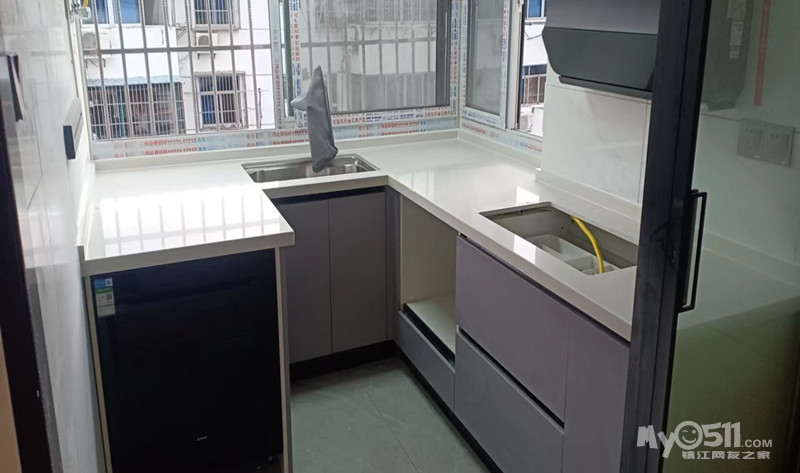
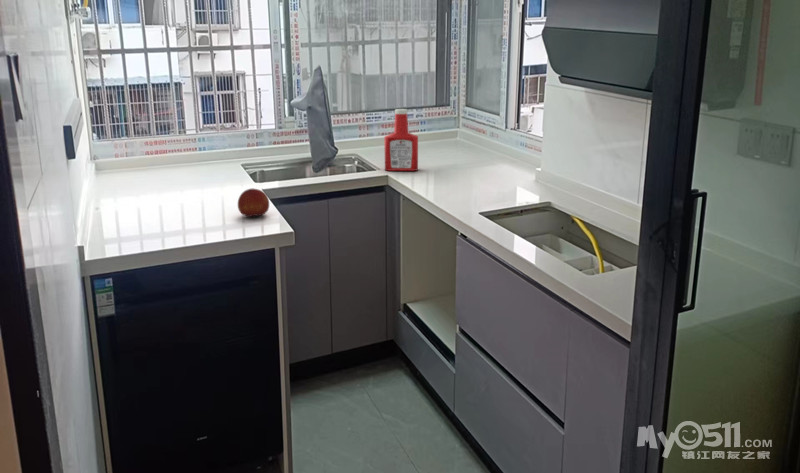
+ fruit [237,188,270,219]
+ soap bottle [383,108,419,172]
